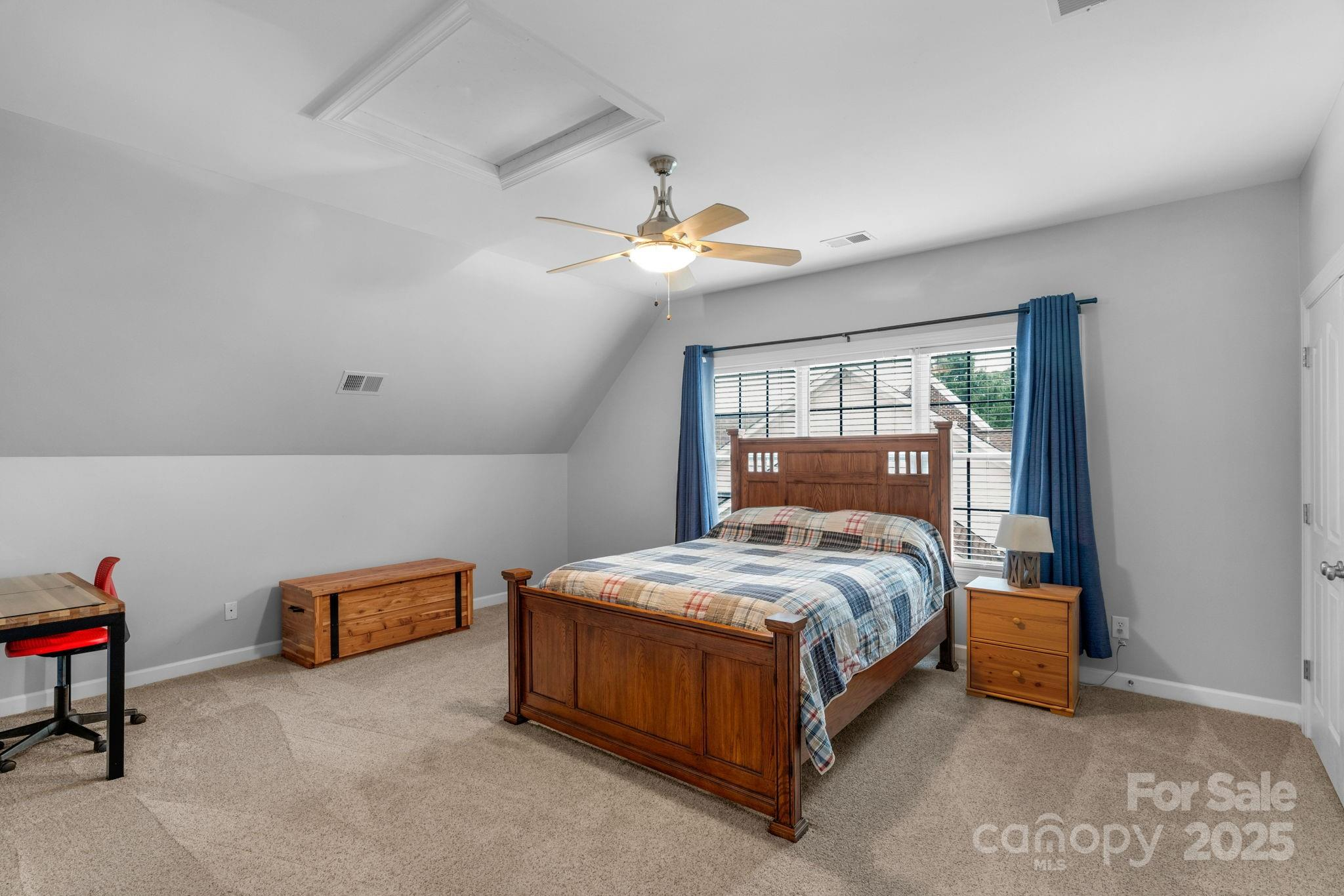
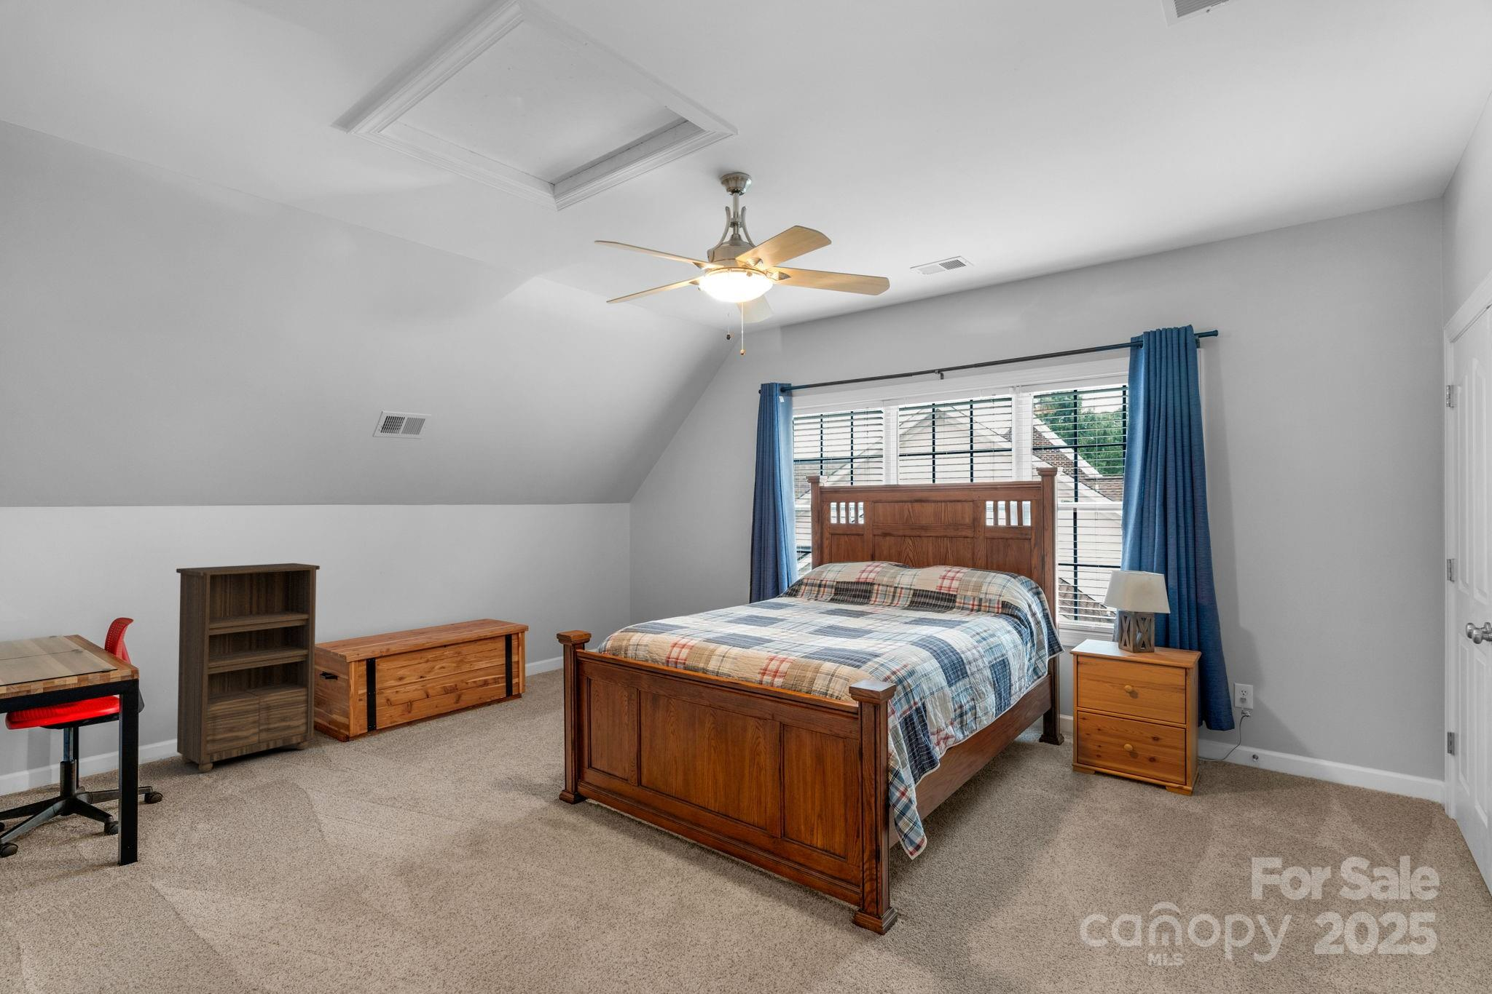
+ bookshelf [175,562,321,773]
